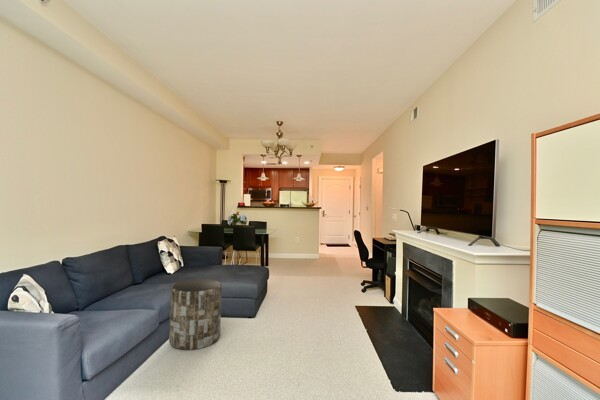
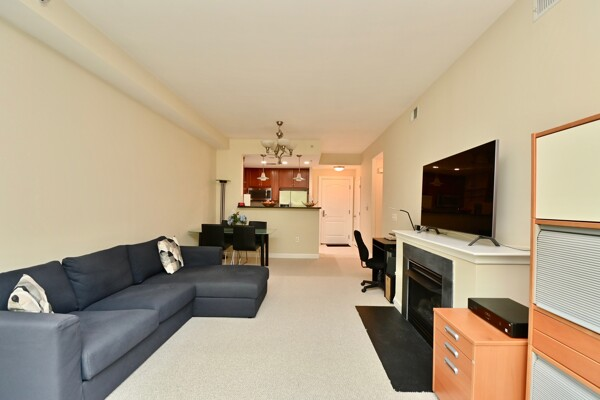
- side table [168,278,223,351]
